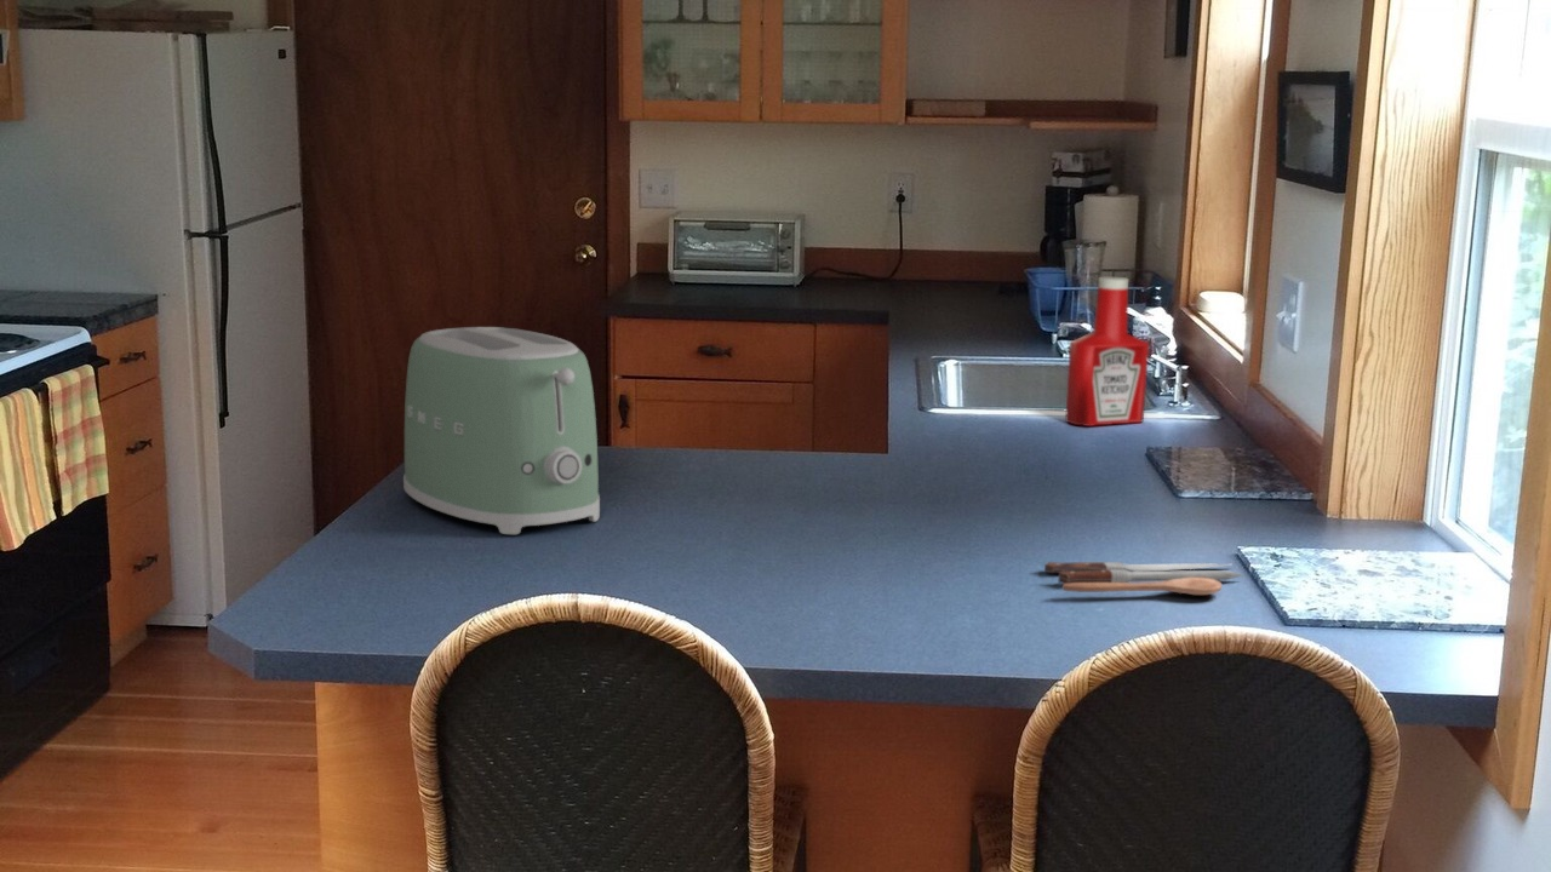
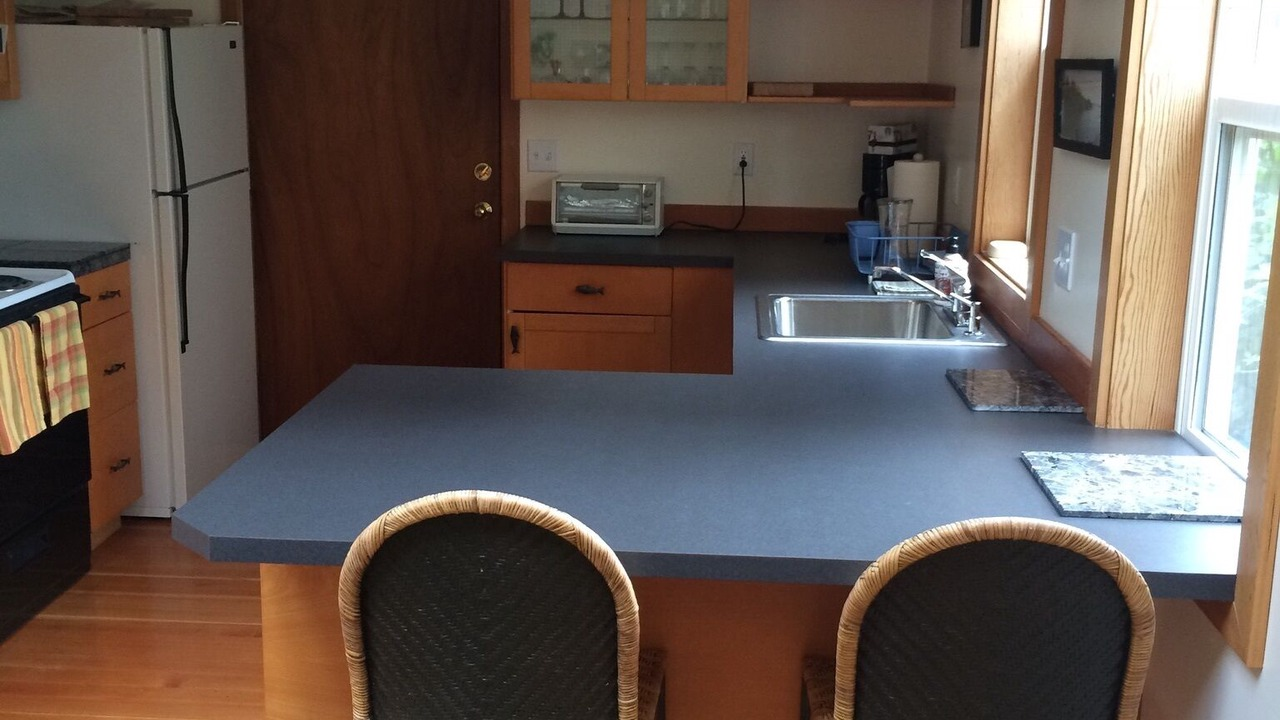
- soap bottle [1064,275,1150,428]
- spoon [1043,561,1244,596]
- toaster [402,326,601,535]
